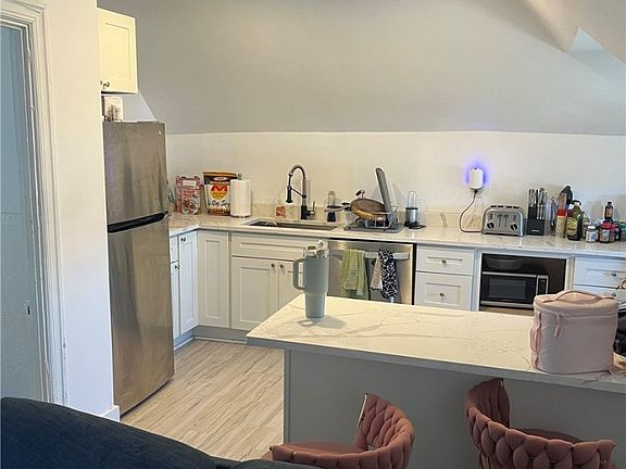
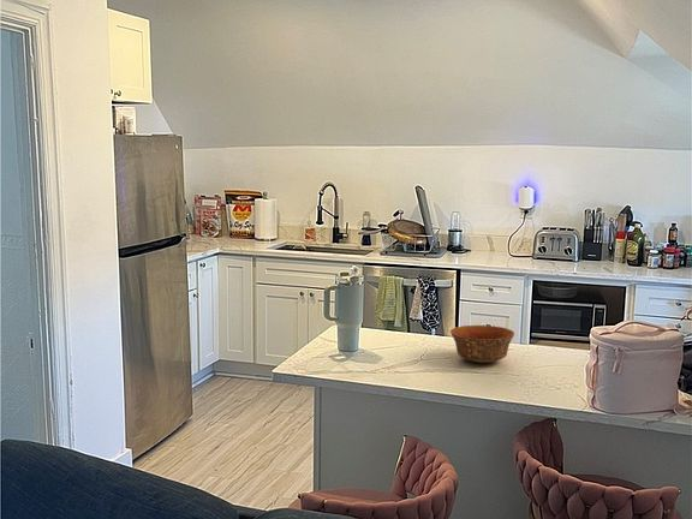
+ bowl [449,324,515,363]
